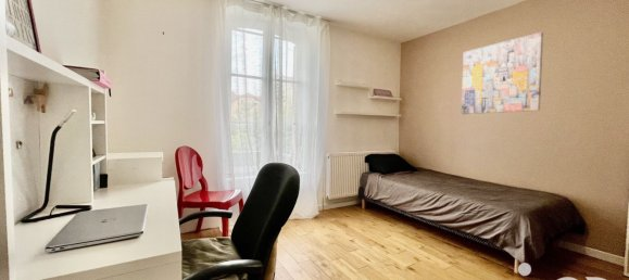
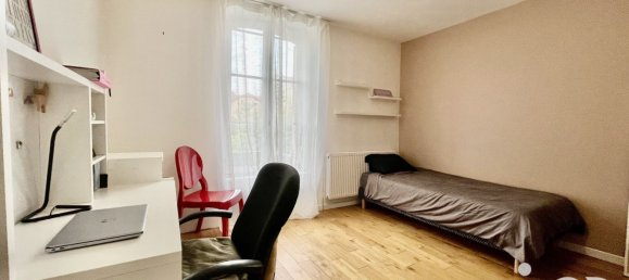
- wall art [461,31,544,115]
